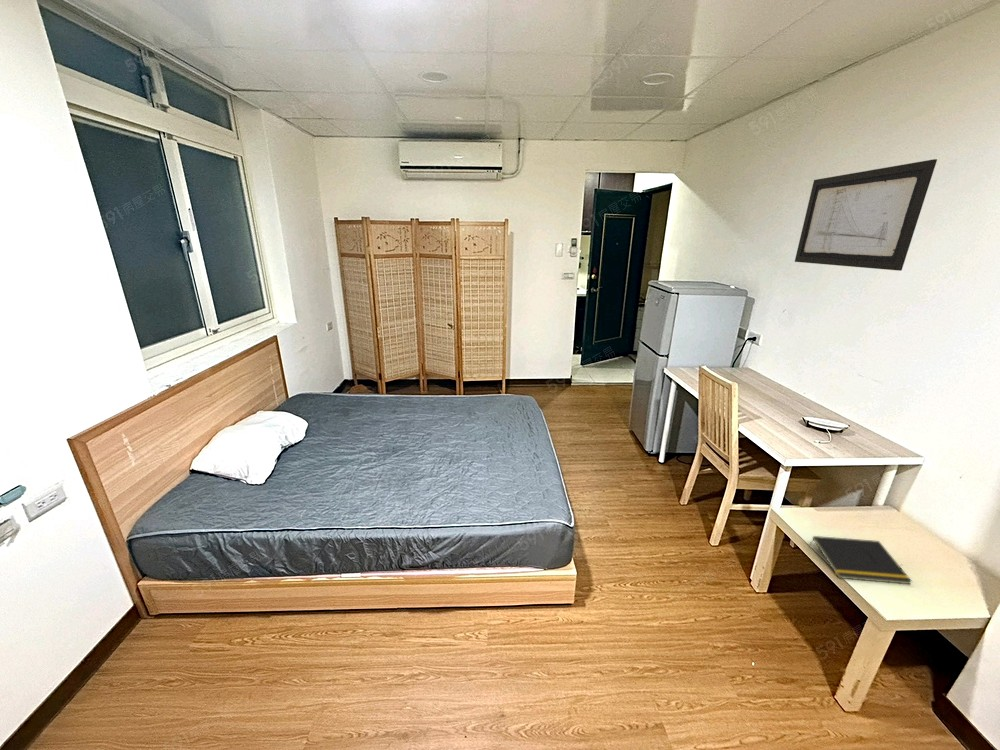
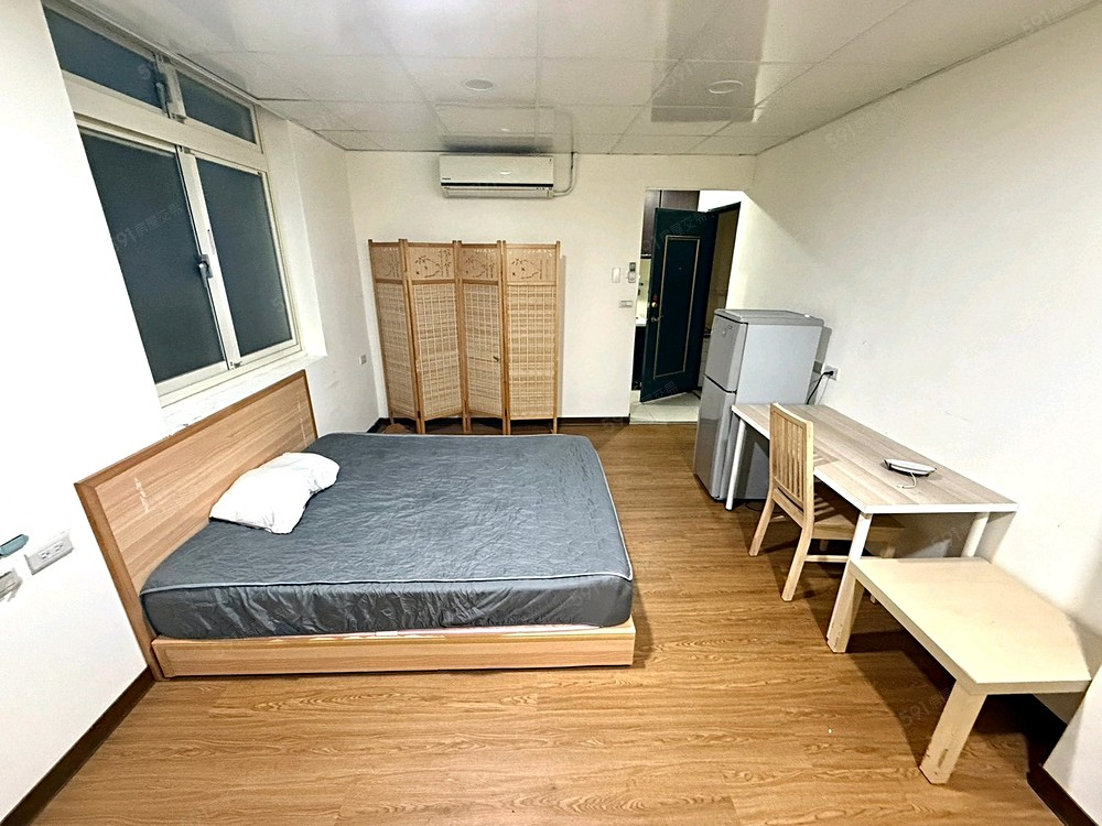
- wall art [794,158,938,272]
- notepad [808,535,913,585]
